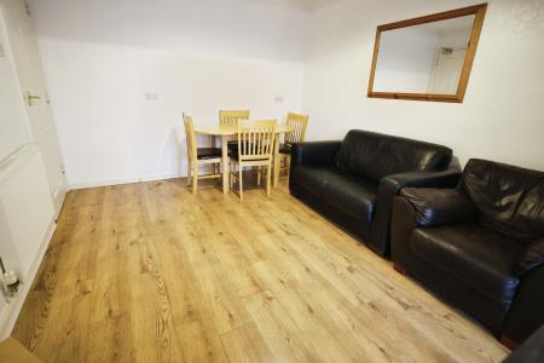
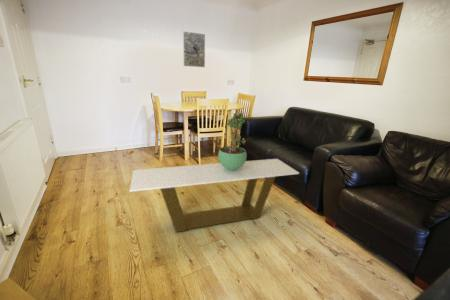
+ coffee table [129,158,300,233]
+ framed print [182,30,206,68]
+ potted plant [217,112,248,170]
